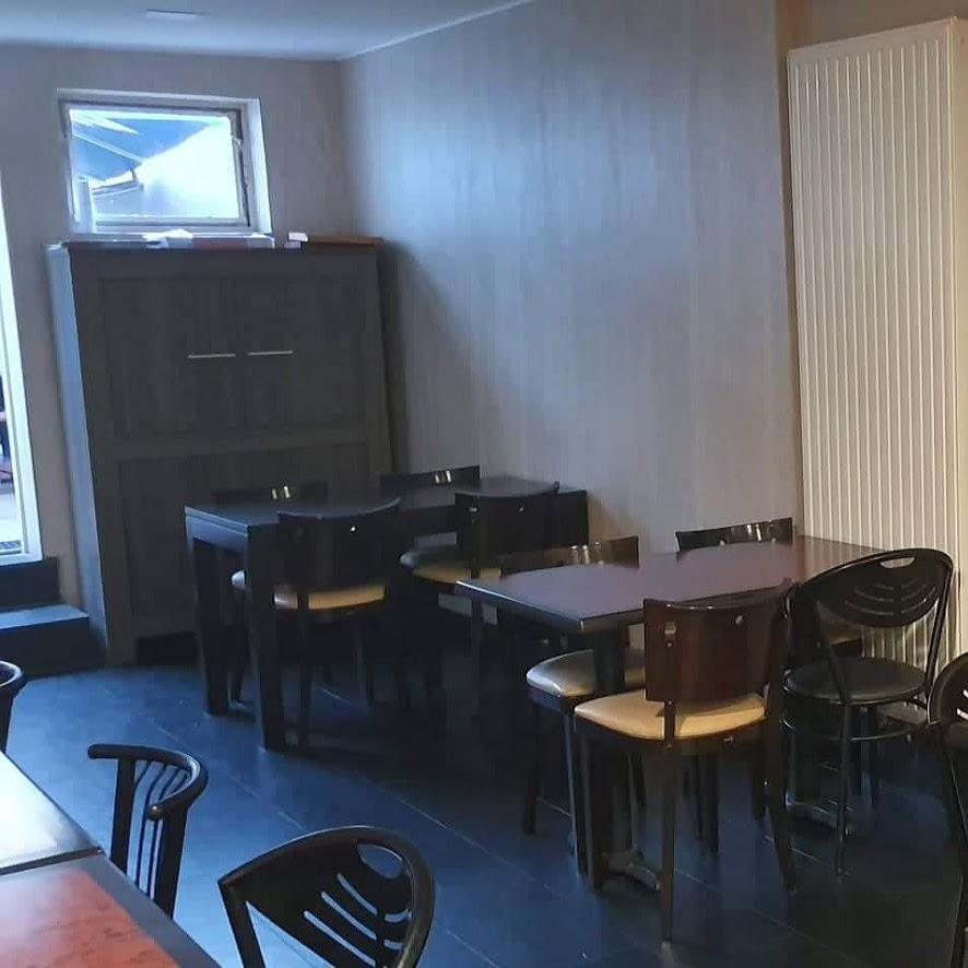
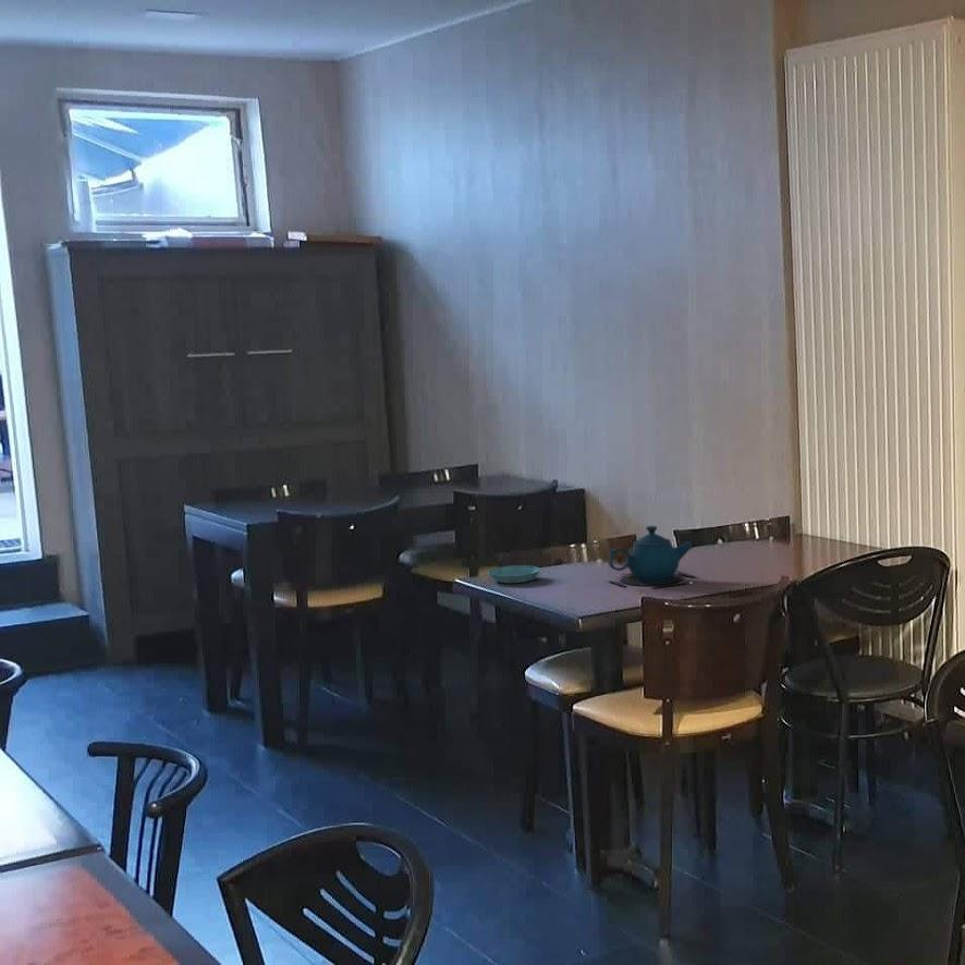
+ saucer [487,564,541,584]
+ teapot [607,525,698,589]
